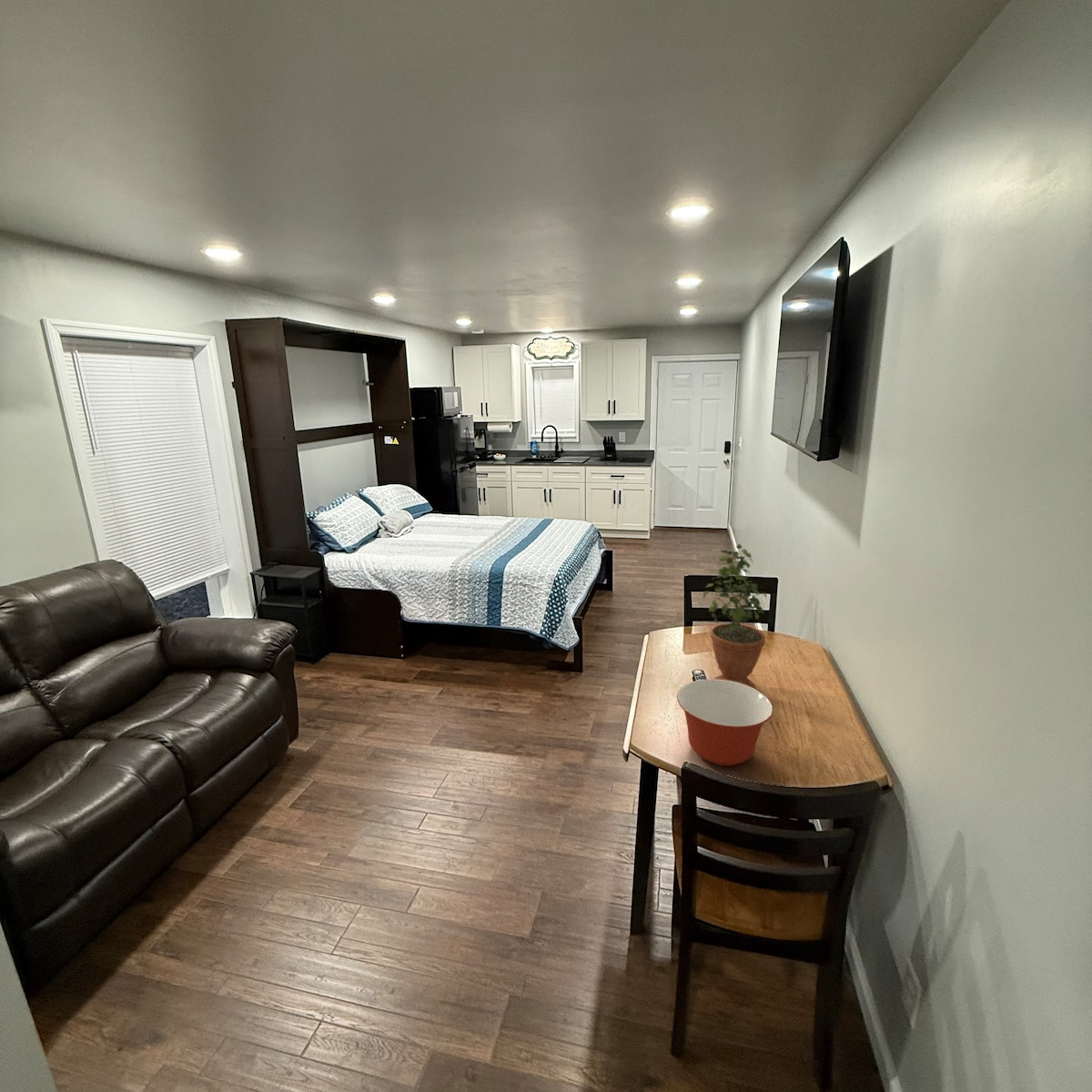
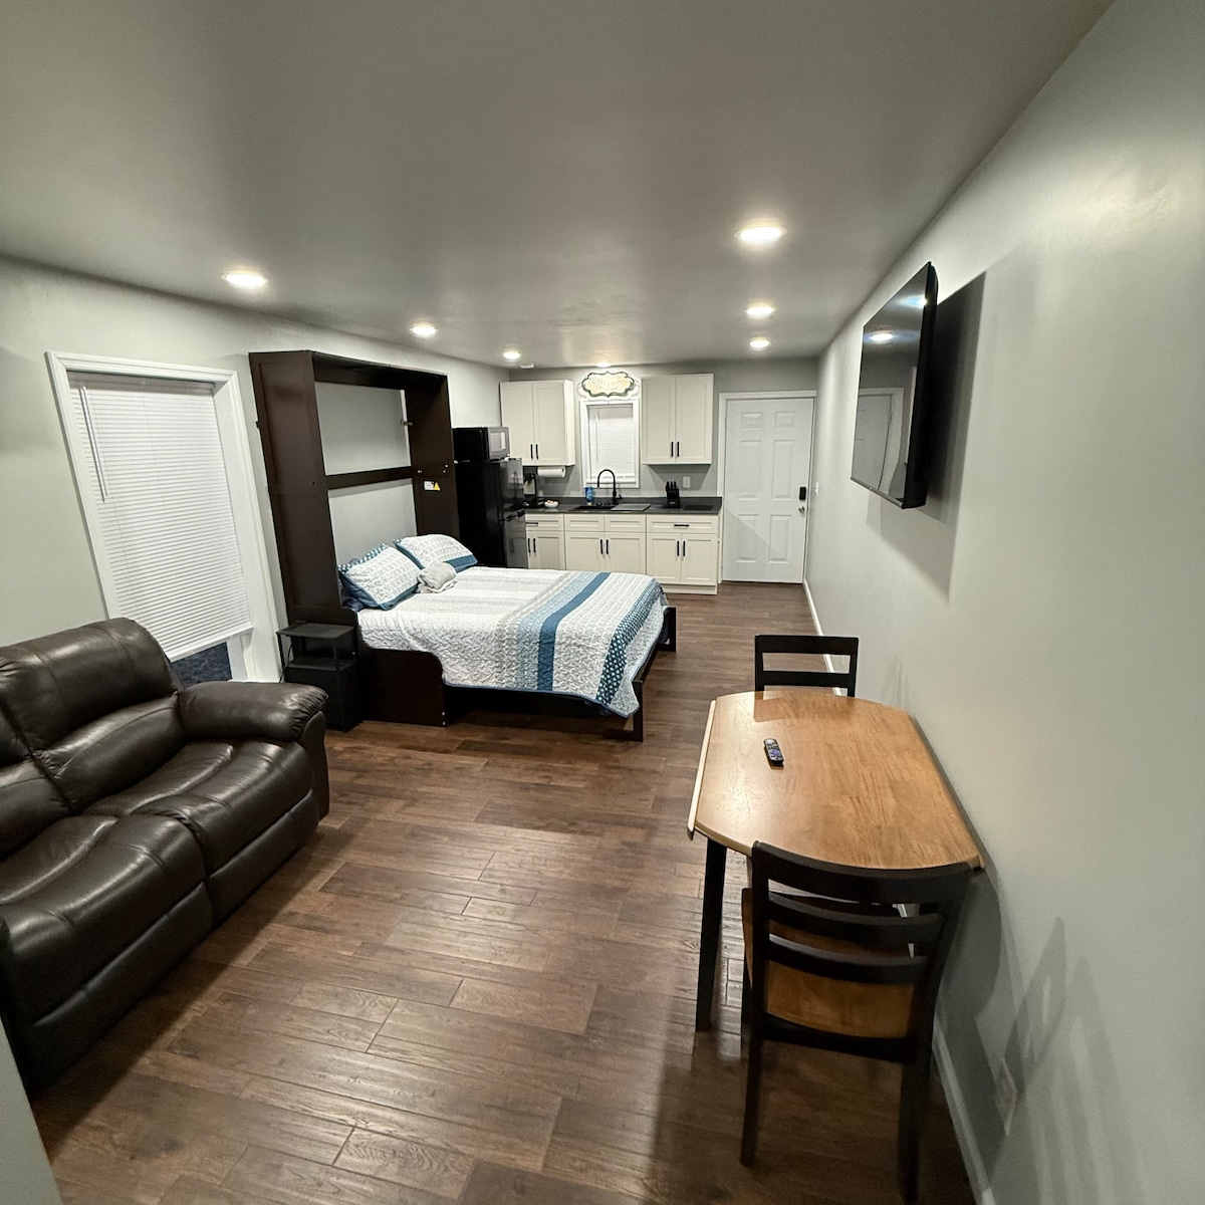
- potted plant [702,541,767,690]
- mixing bowl [676,678,774,766]
